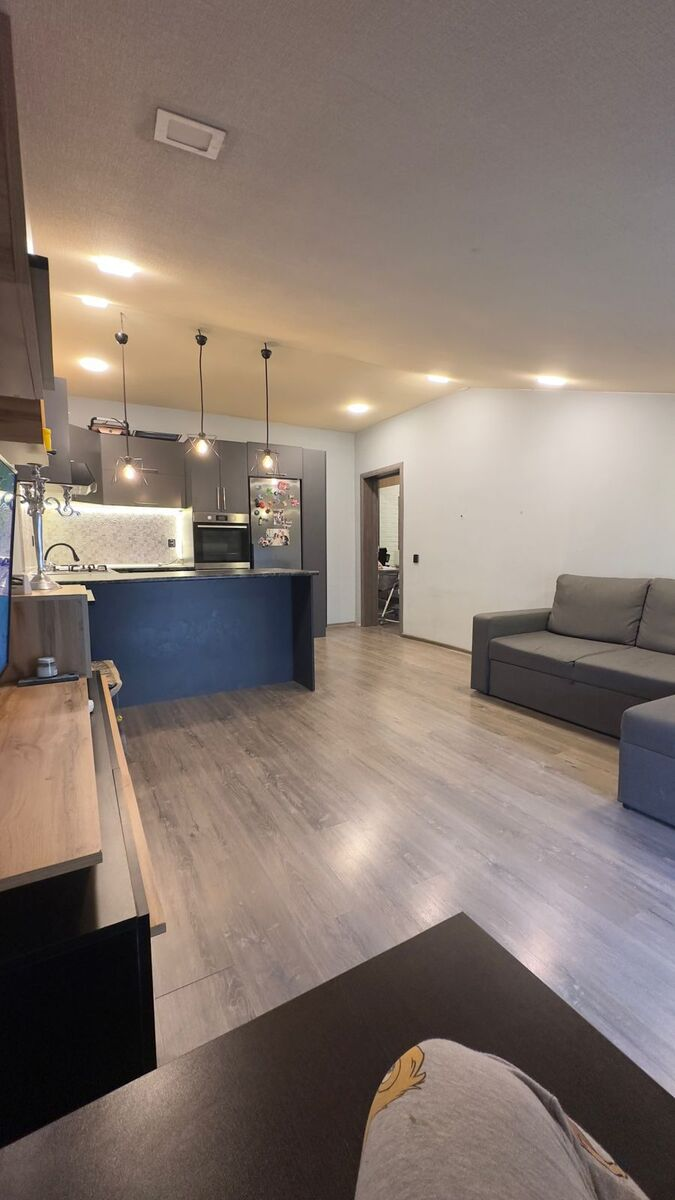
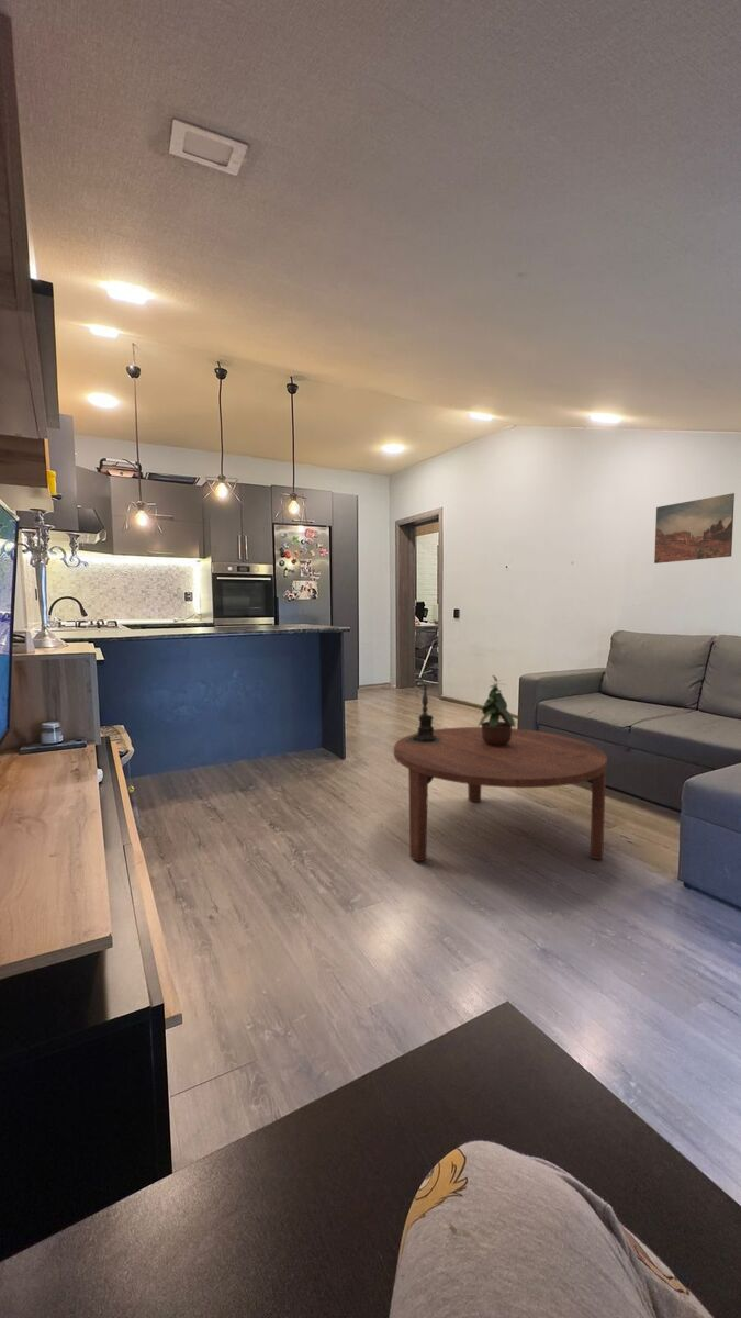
+ potted plant [478,674,517,747]
+ coffee table [393,726,608,863]
+ wall art [653,492,736,565]
+ candle holder [405,672,442,745]
